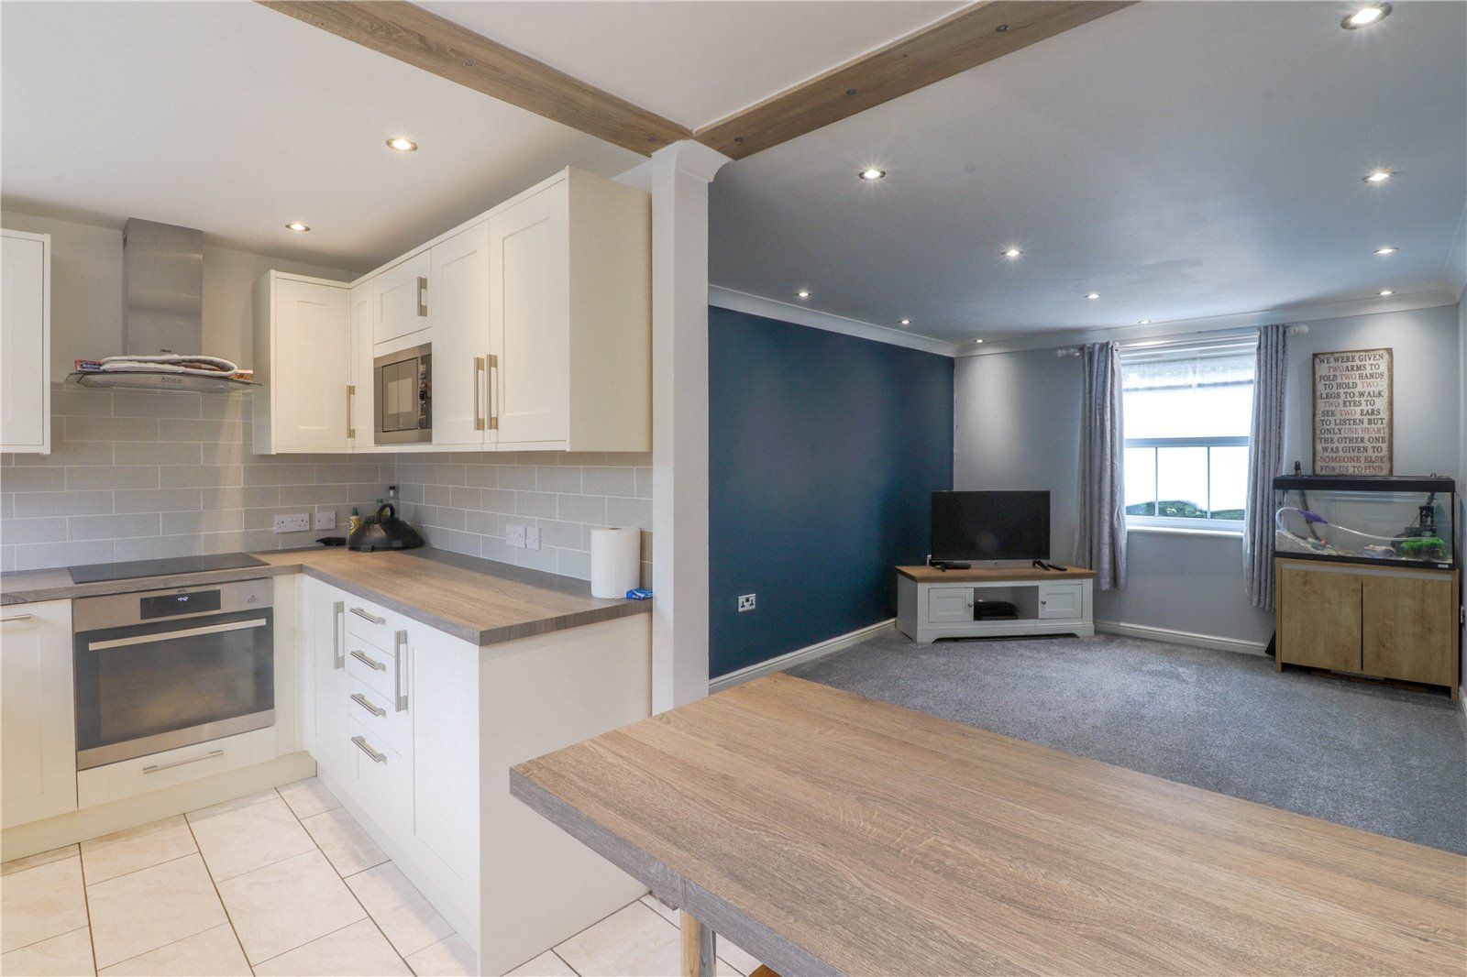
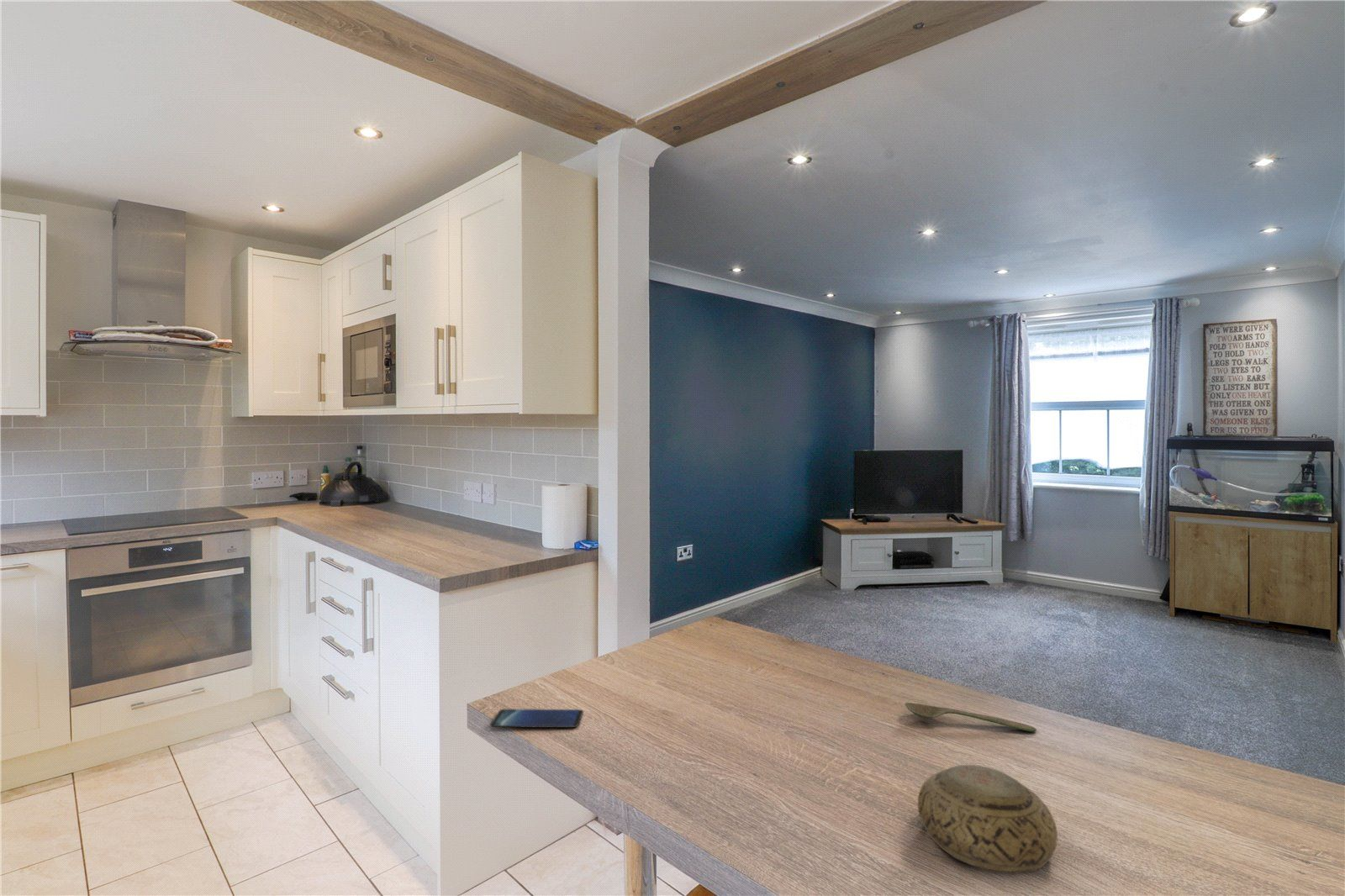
+ bowl [917,764,1058,875]
+ spoon [905,702,1037,732]
+ smartphone [489,709,583,729]
